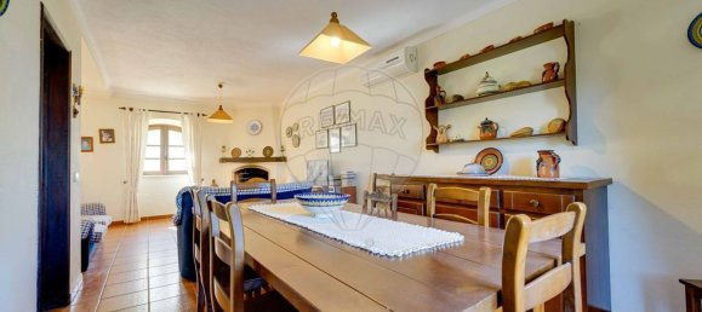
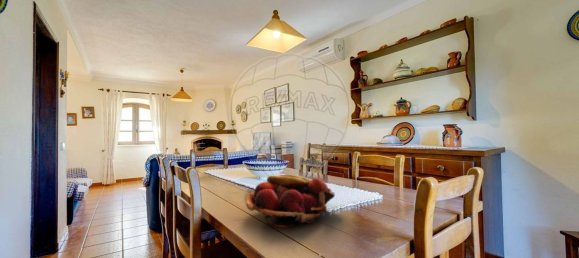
+ fruit basket [245,174,336,228]
